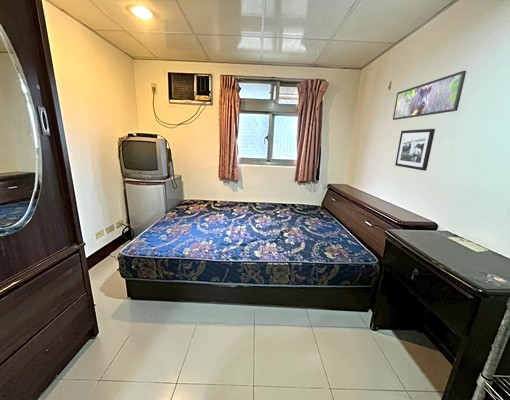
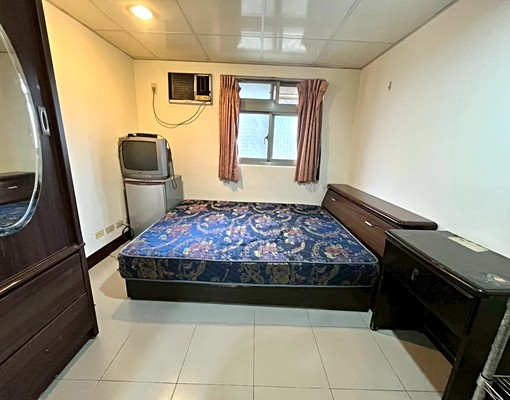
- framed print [392,70,467,121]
- picture frame [394,128,436,172]
